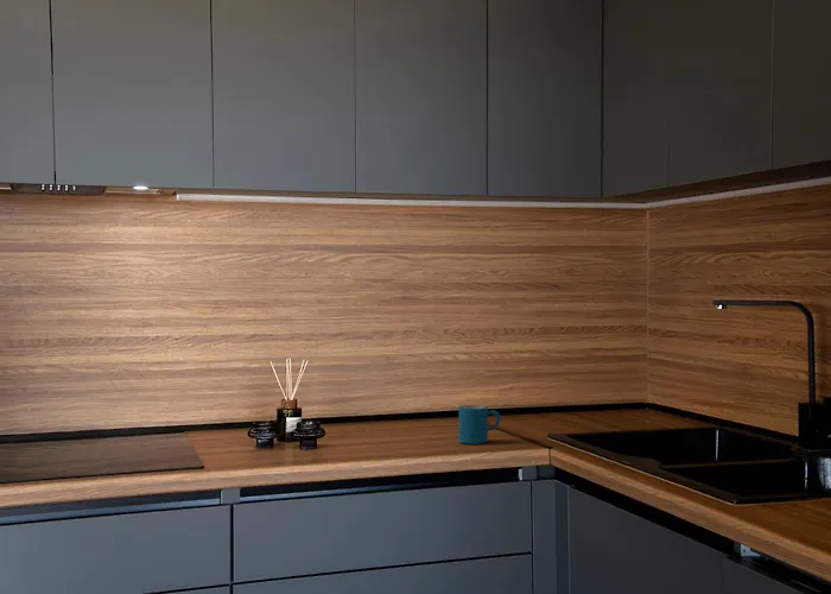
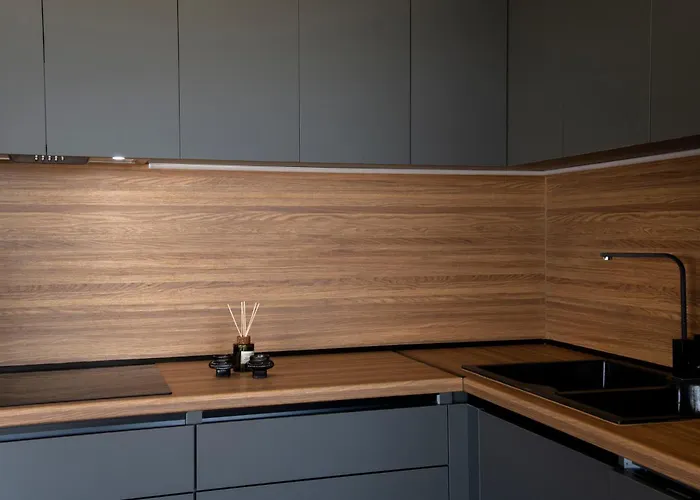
- mug [458,404,502,446]
